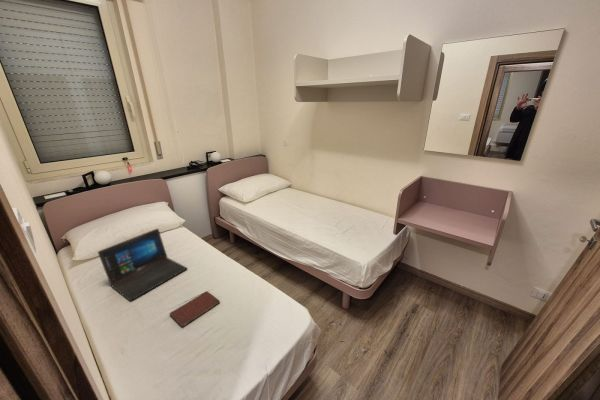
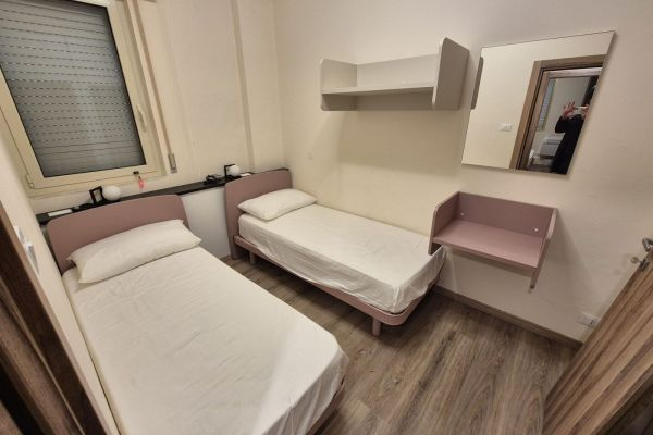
- notebook [169,291,221,328]
- laptop [97,228,188,302]
